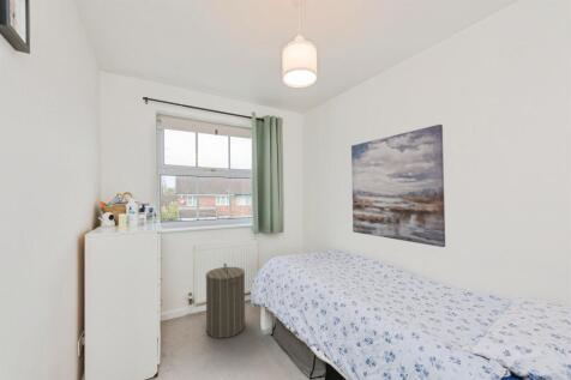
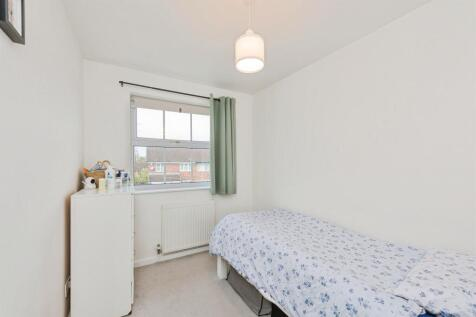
- wall art [350,123,446,248]
- laundry hamper [205,263,246,339]
